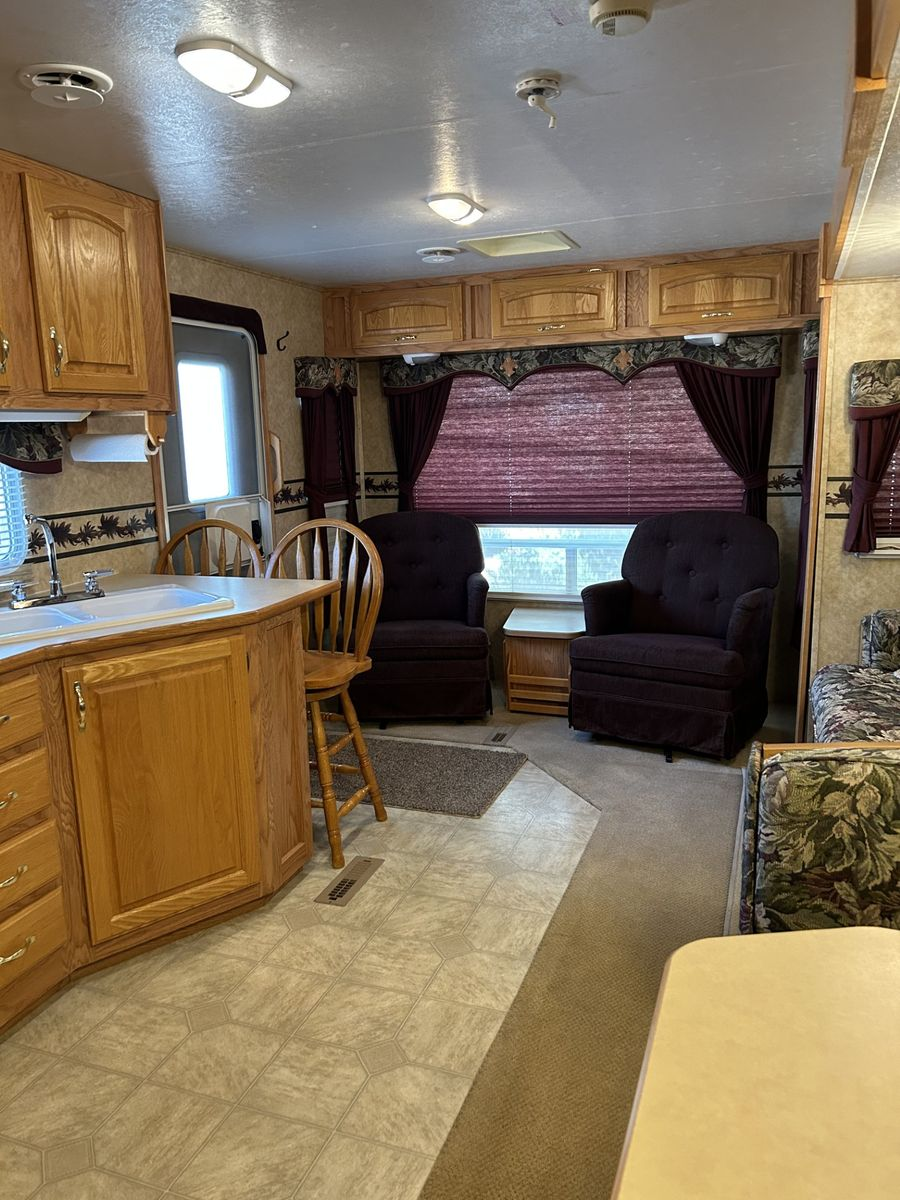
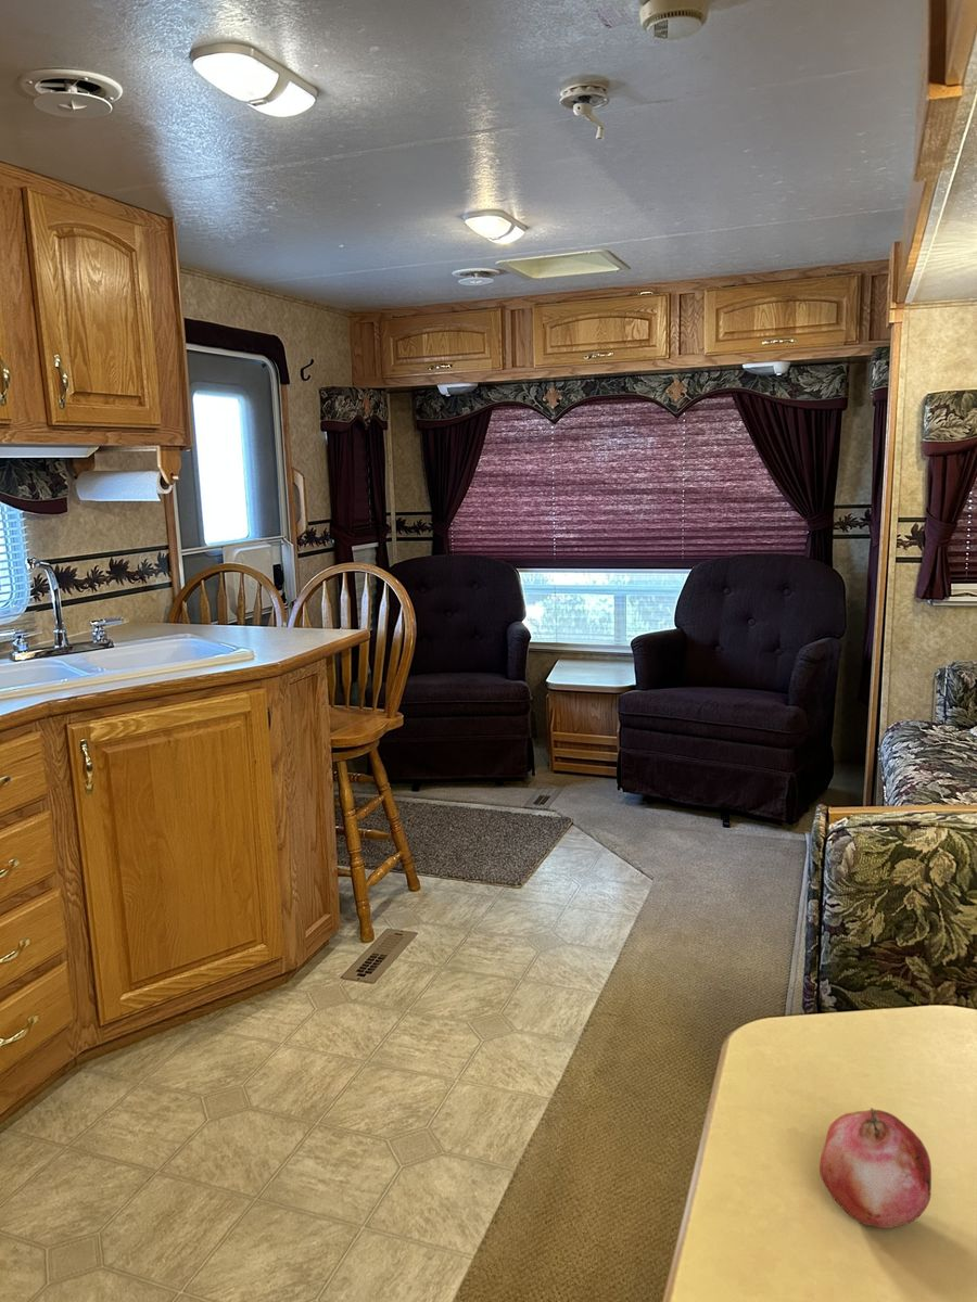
+ fruit [819,1107,932,1229]
